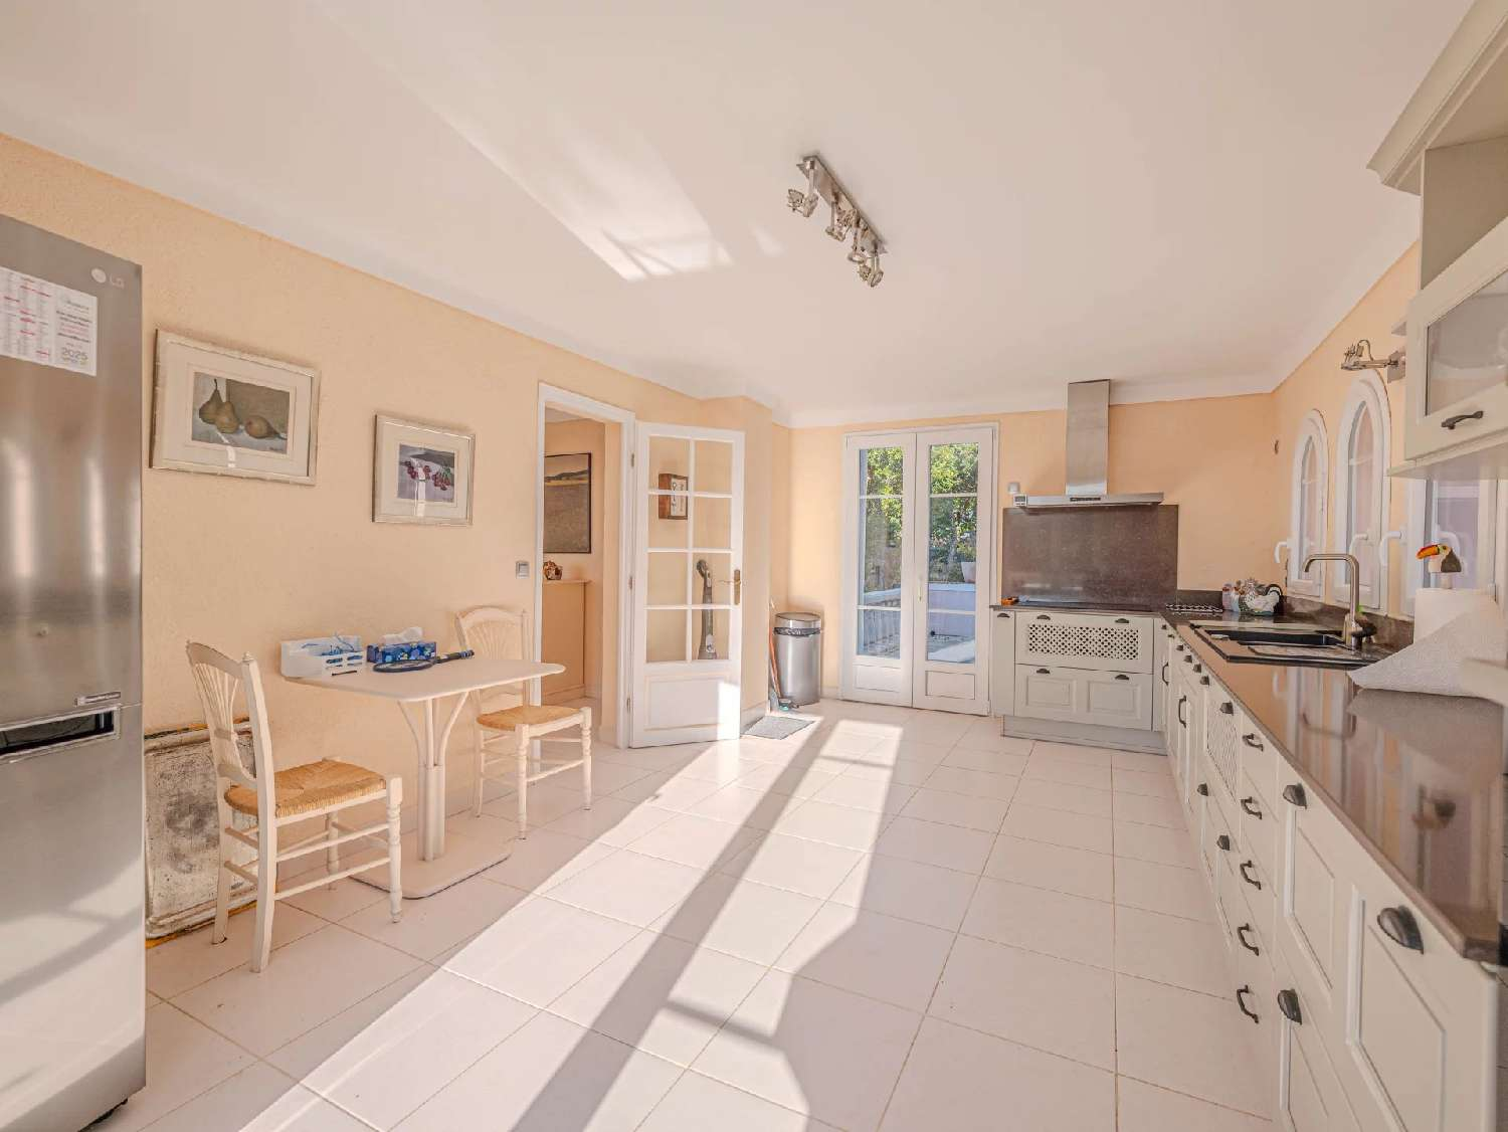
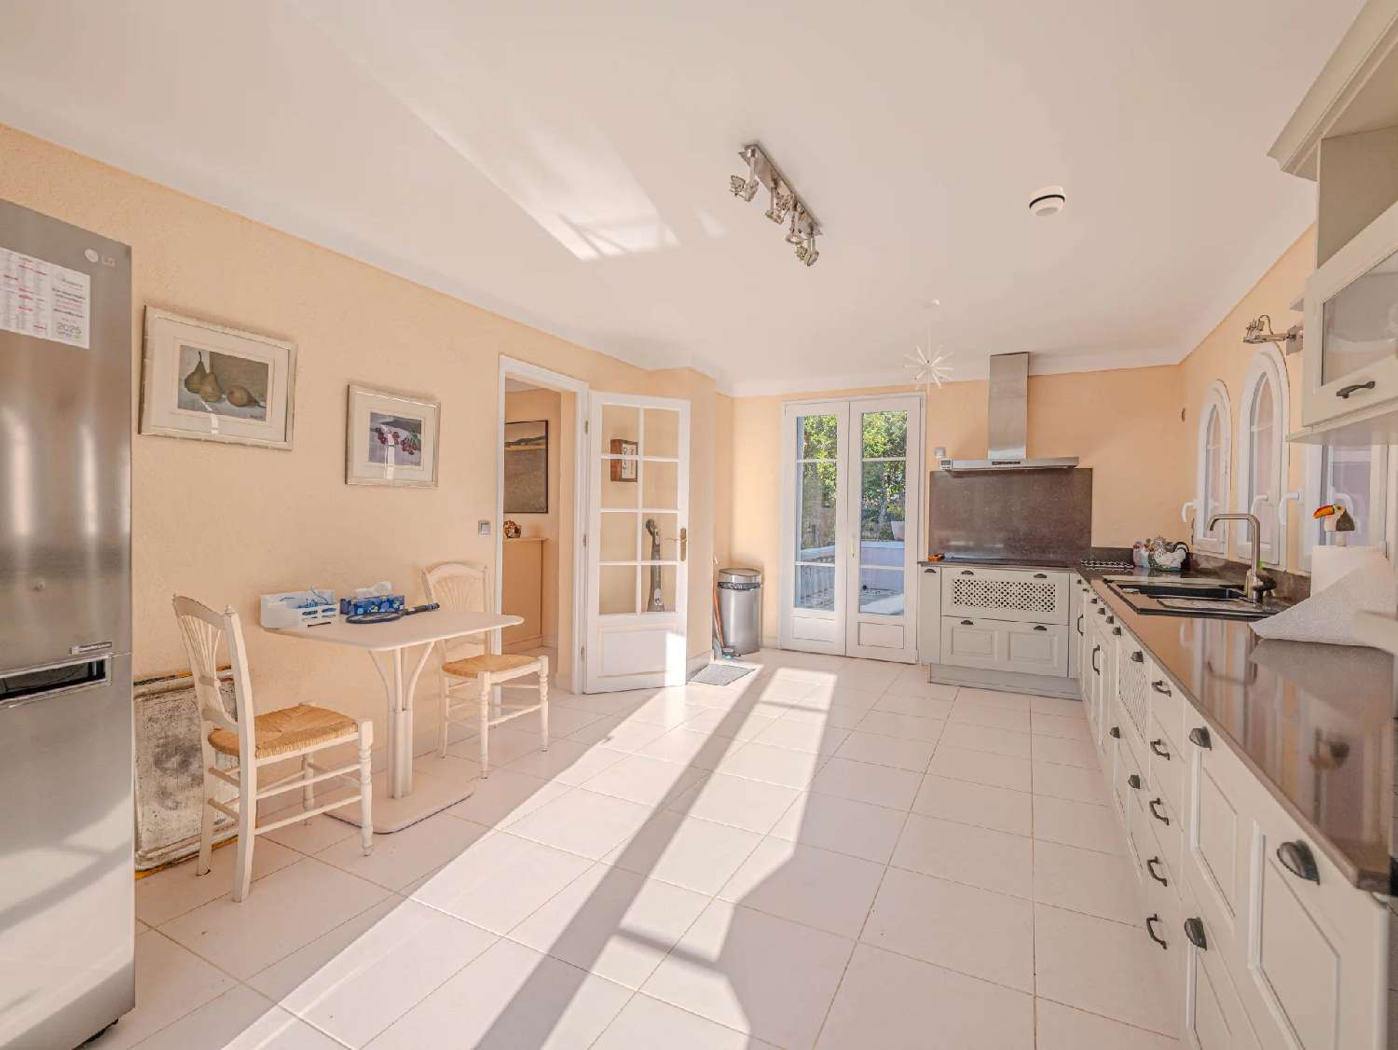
+ pendant light [902,299,955,395]
+ smoke detector [1028,185,1066,218]
